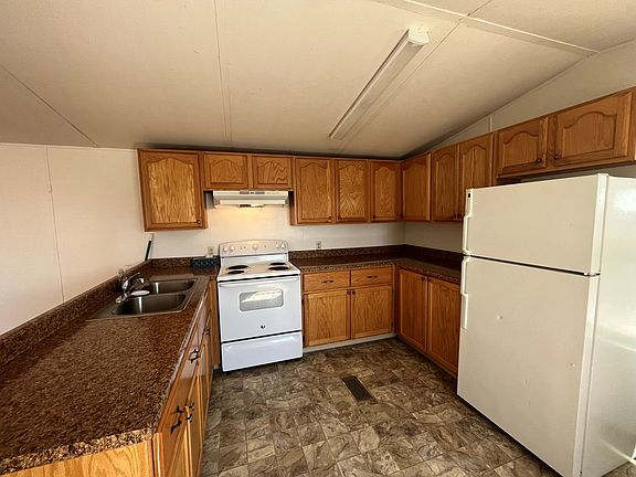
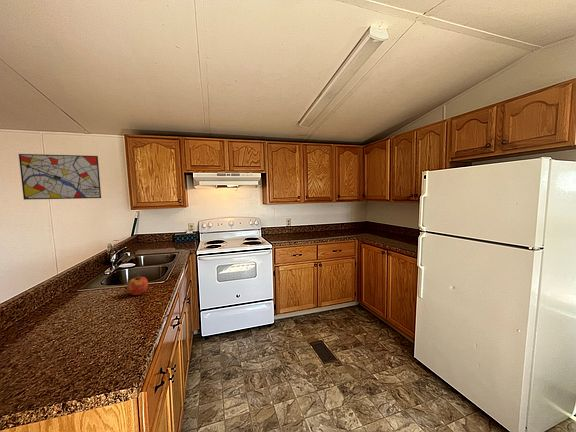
+ wall art [18,153,102,201]
+ fruit [126,275,149,296]
